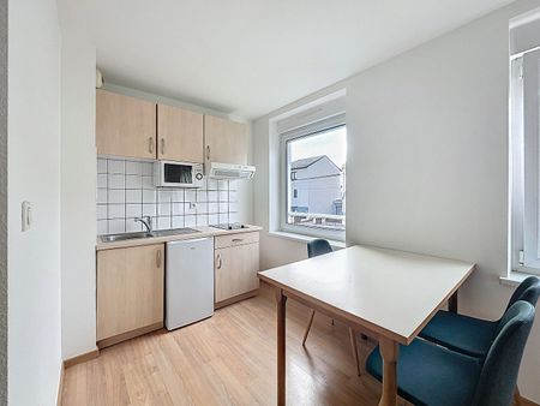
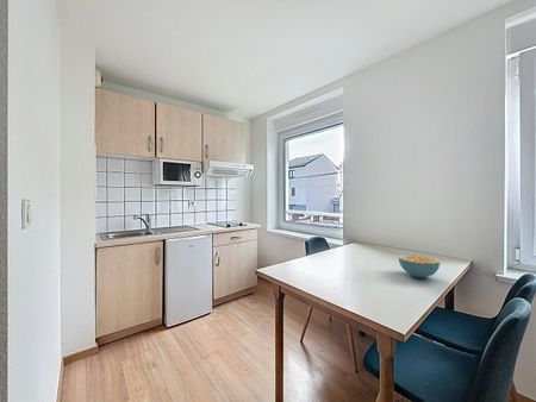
+ cereal bowl [398,253,441,279]
